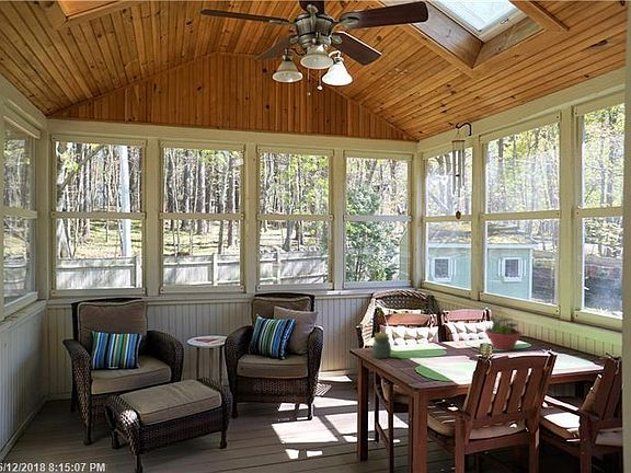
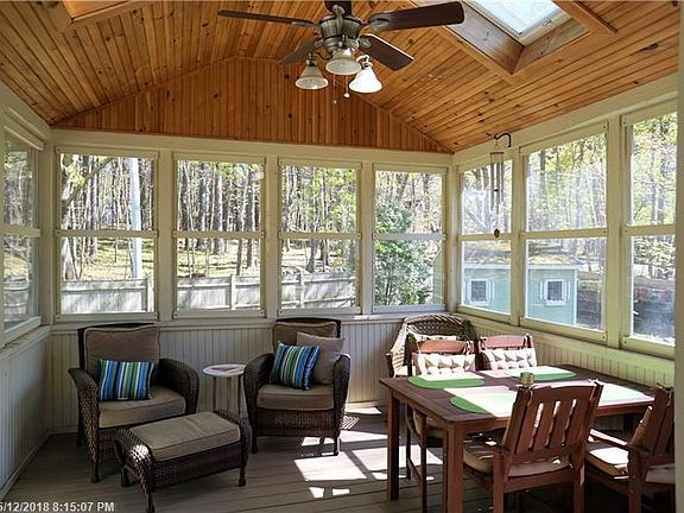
- jar [371,332,392,359]
- potted flower [484,315,524,350]
